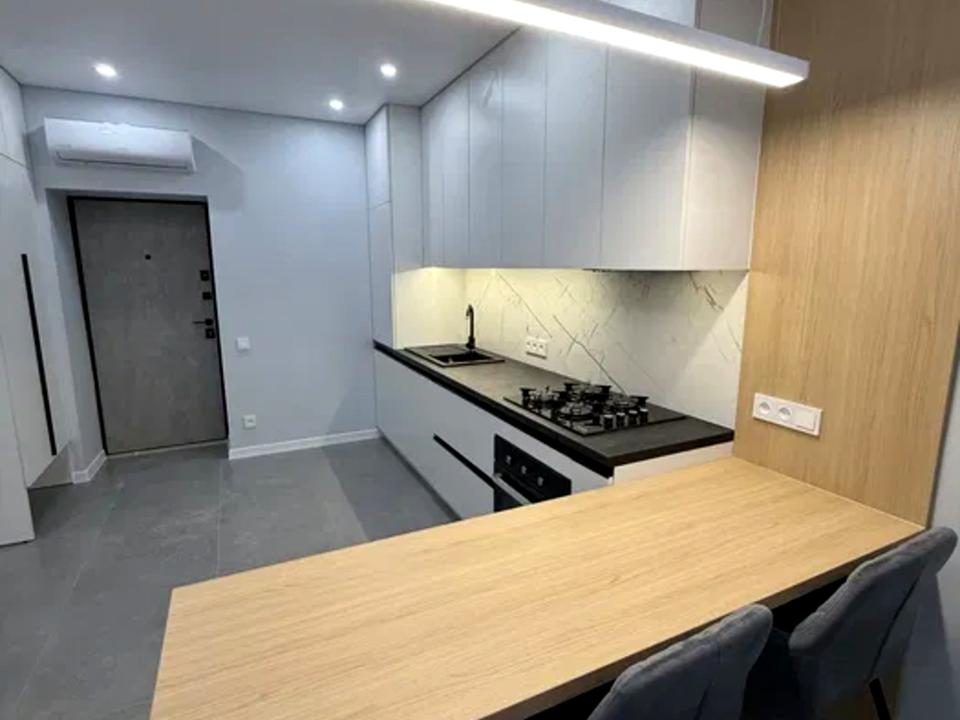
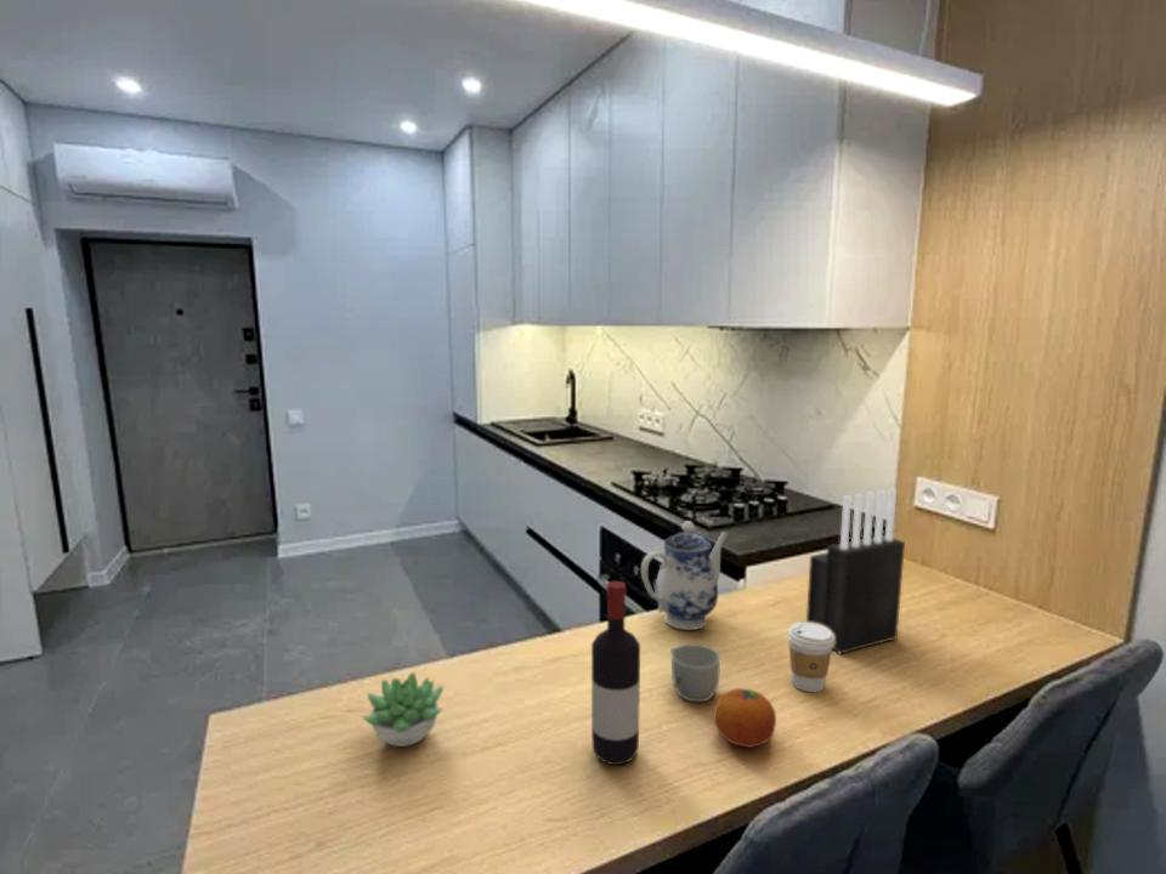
+ mug [669,642,721,703]
+ teapot [640,520,730,631]
+ knife block [805,488,906,656]
+ fruit [713,687,777,749]
+ wine bottle [590,580,641,766]
+ succulent plant [361,671,445,748]
+ coffee cup [787,622,834,693]
